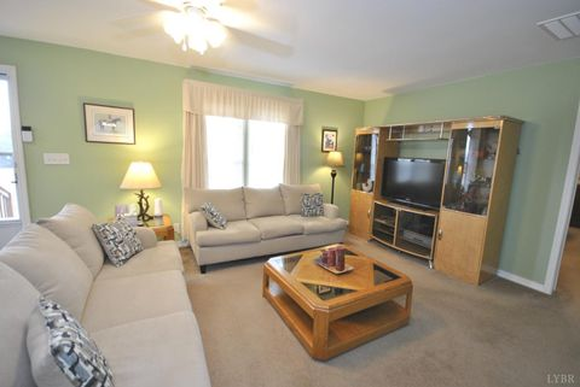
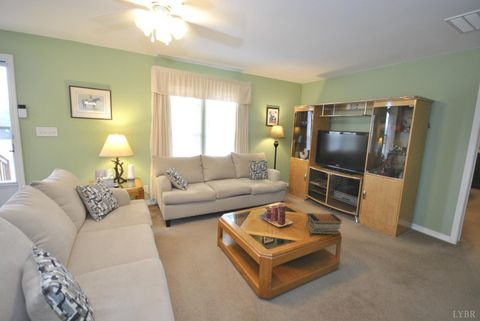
+ book stack [305,212,343,236]
